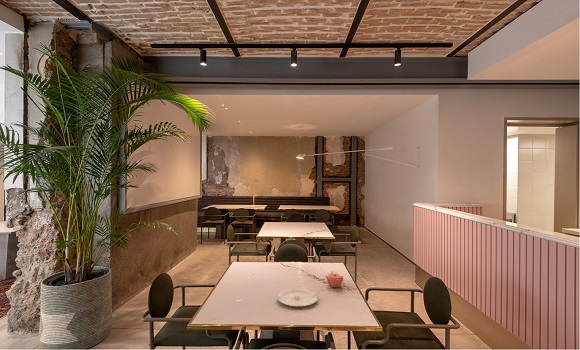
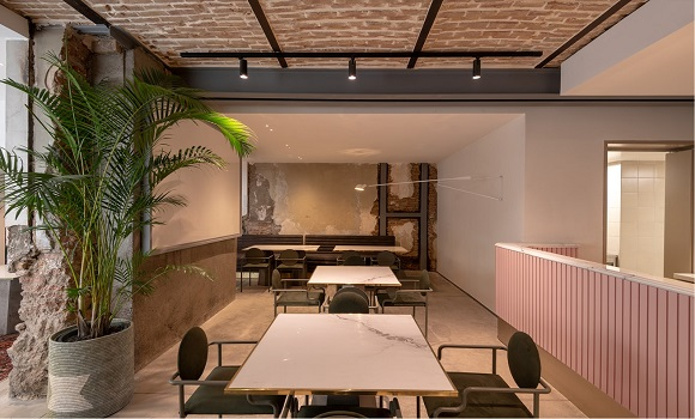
- teapot [324,271,344,289]
- plate [276,288,319,308]
